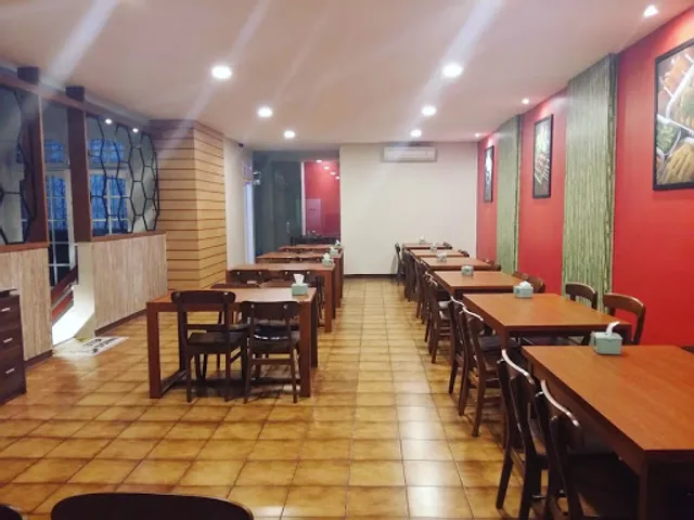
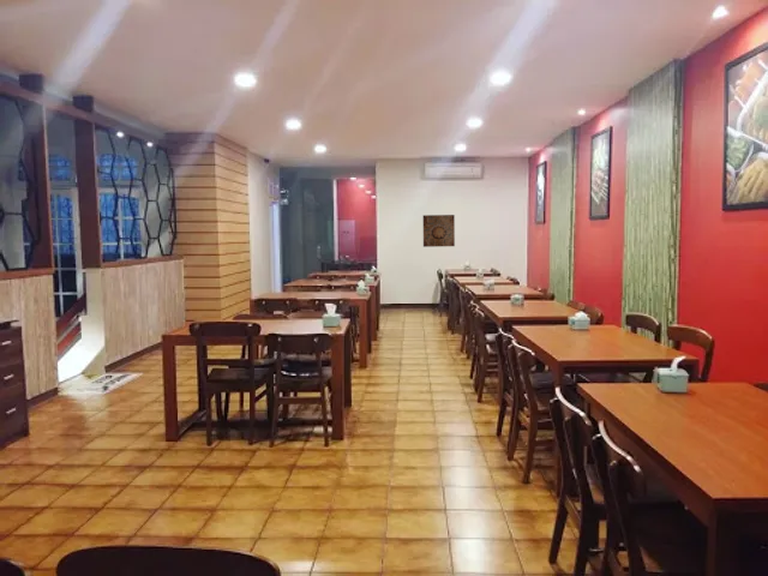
+ wall art [422,214,456,248]
